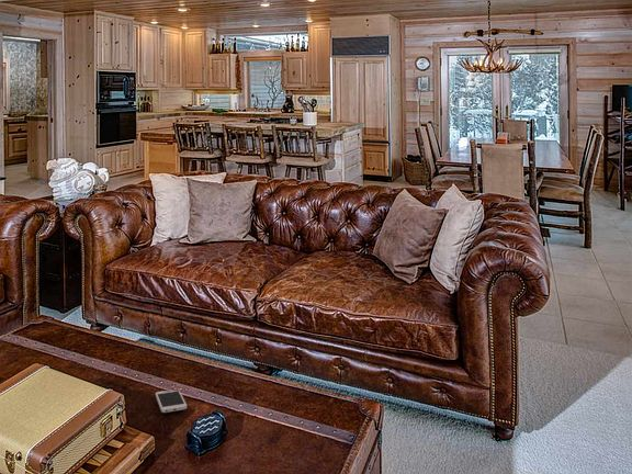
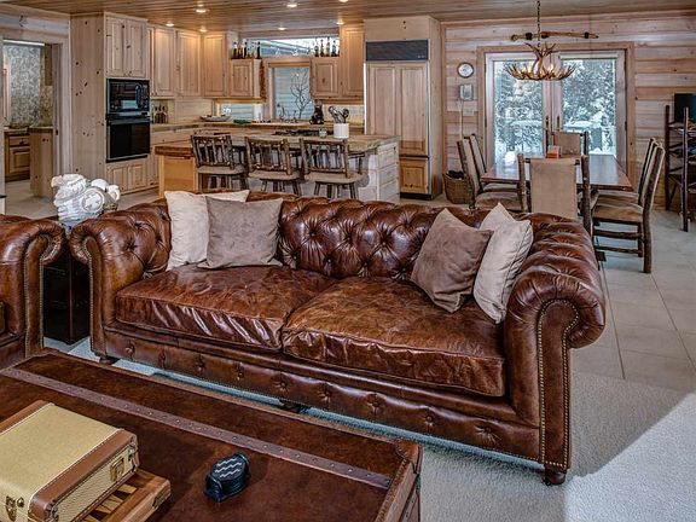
- smartphone [155,390,188,414]
